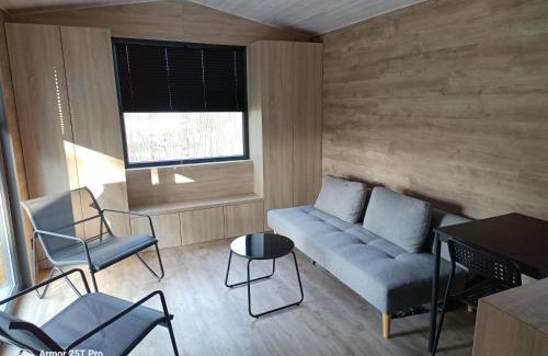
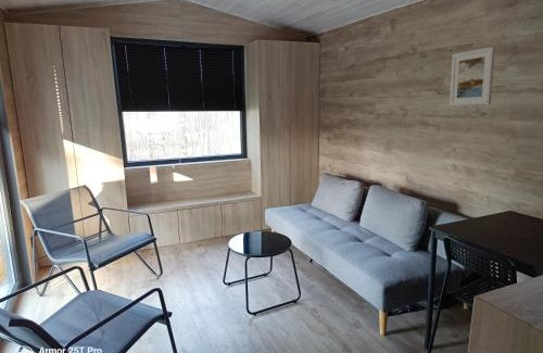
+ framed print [449,46,496,108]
